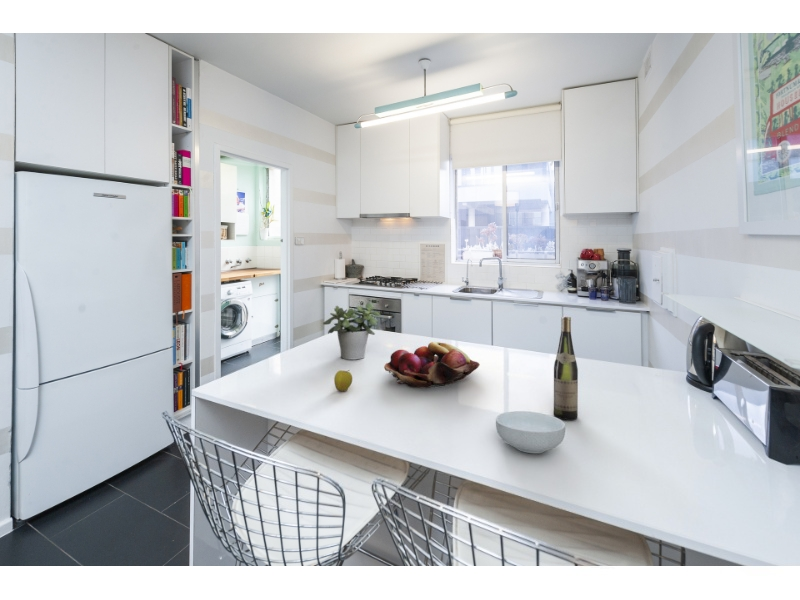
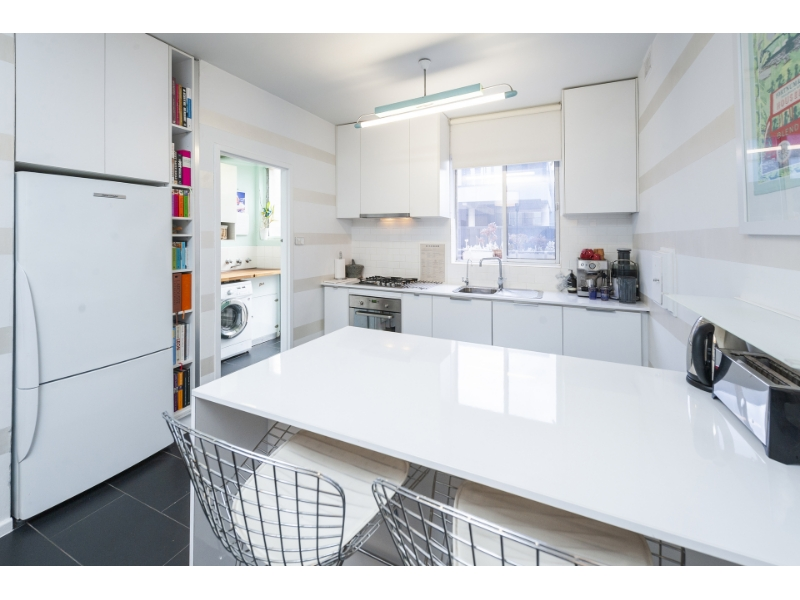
- cereal bowl [495,410,566,454]
- potted plant [322,302,381,361]
- wine bottle [553,316,579,421]
- fruit basket [383,341,481,389]
- apple [333,369,353,392]
